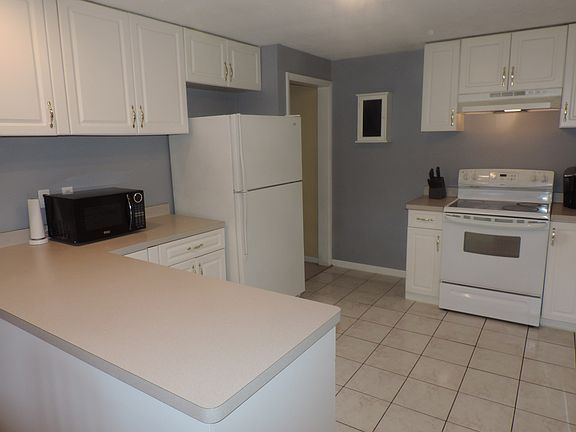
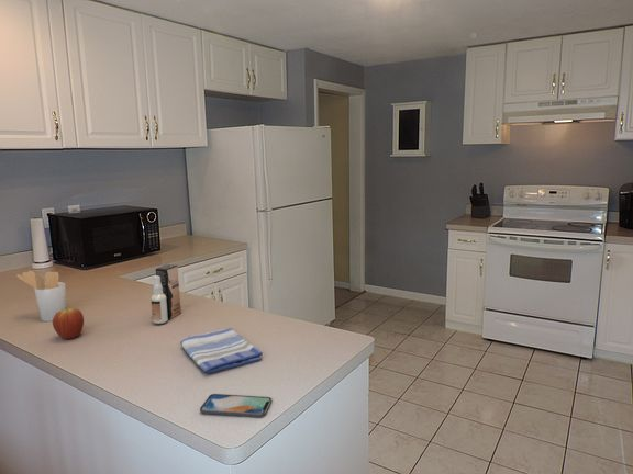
+ smartphone [199,393,273,418]
+ dish towel [179,327,264,374]
+ spray bottle [149,263,182,325]
+ utensil holder [15,270,67,323]
+ fruit [52,306,85,340]
